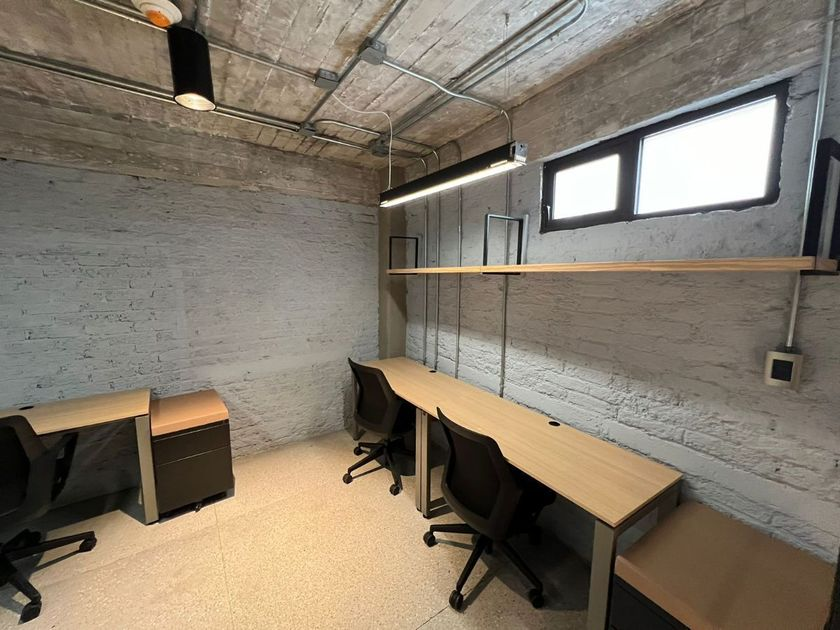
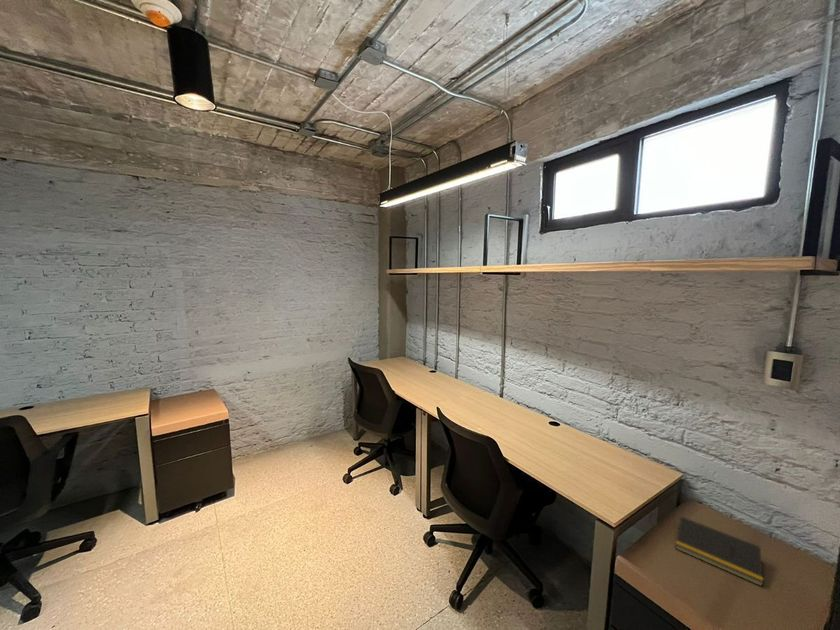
+ notepad [675,515,764,587]
